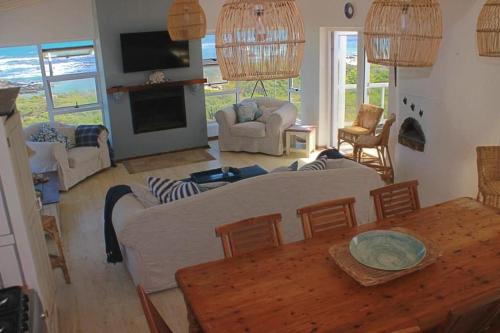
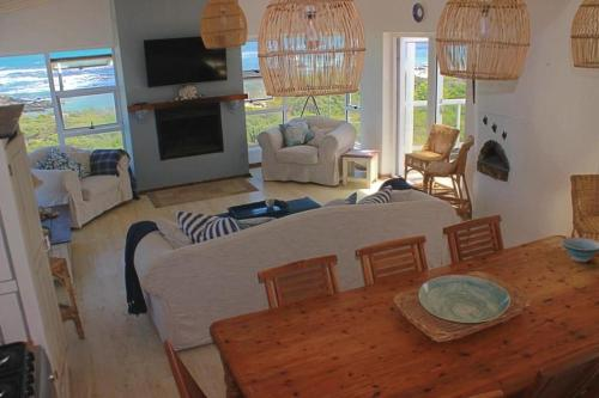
+ bowl [559,237,599,263]
